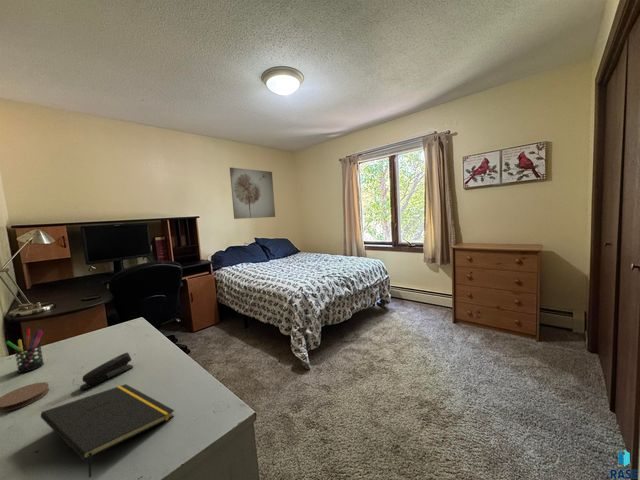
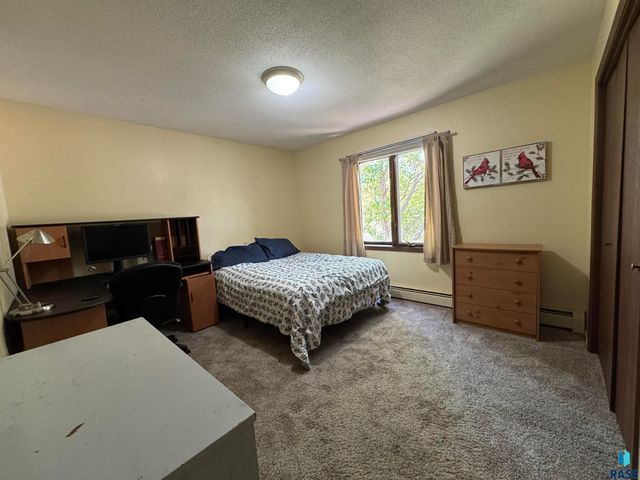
- wall art [229,166,276,220]
- stapler [79,352,134,390]
- notepad [40,383,175,479]
- coaster [0,381,50,413]
- pen holder [5,328,45,374]
